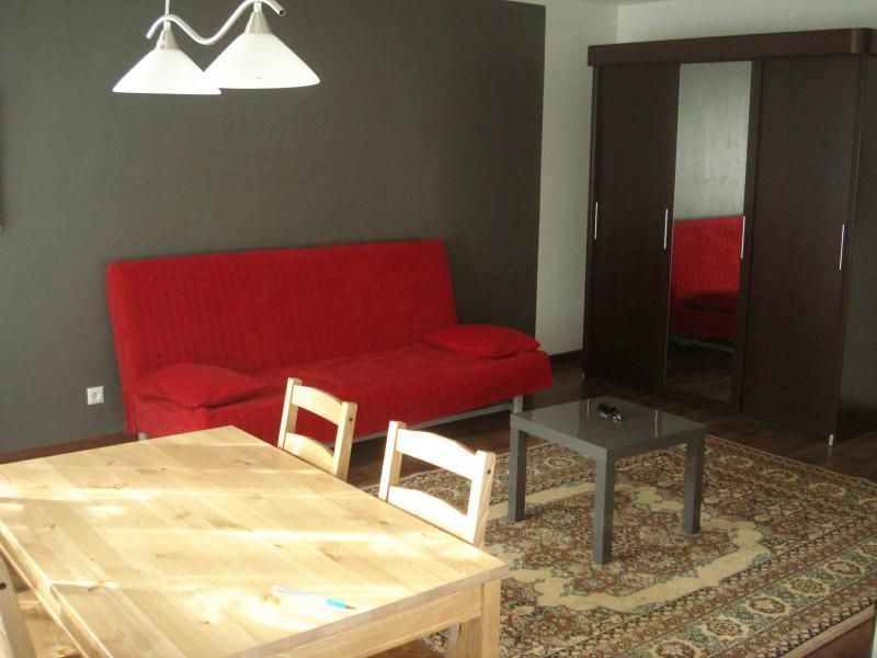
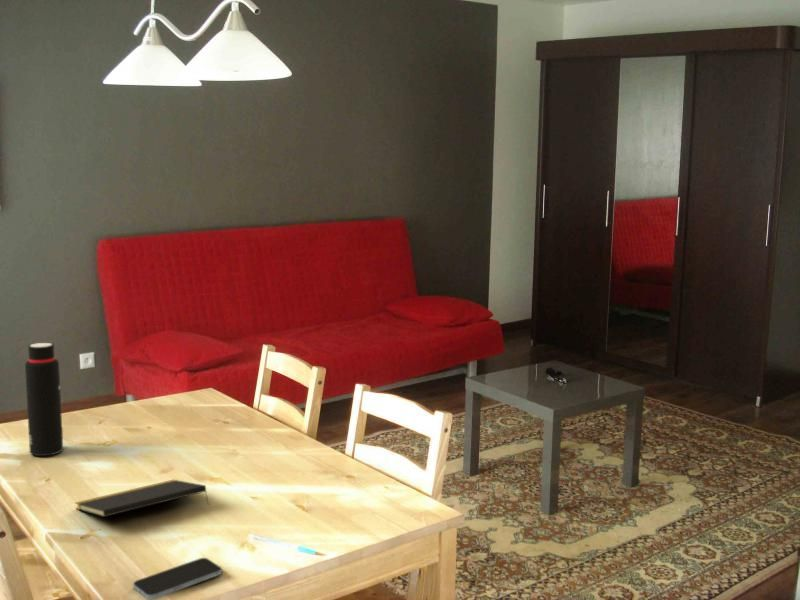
+ water bottle [24,342,64,457]
+ notepad [75,479,210,518]
+ smartphone [132,557,223,600]
